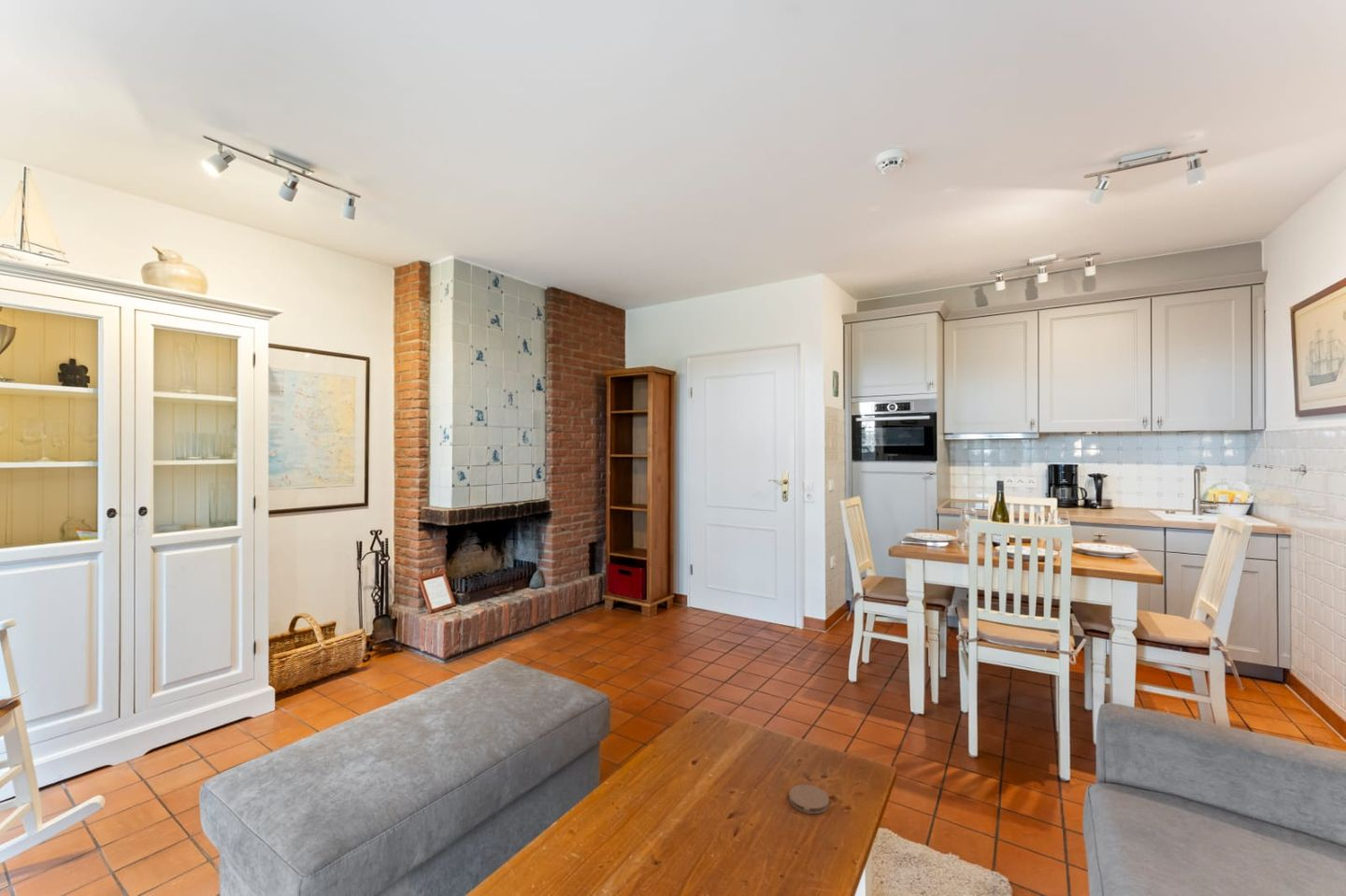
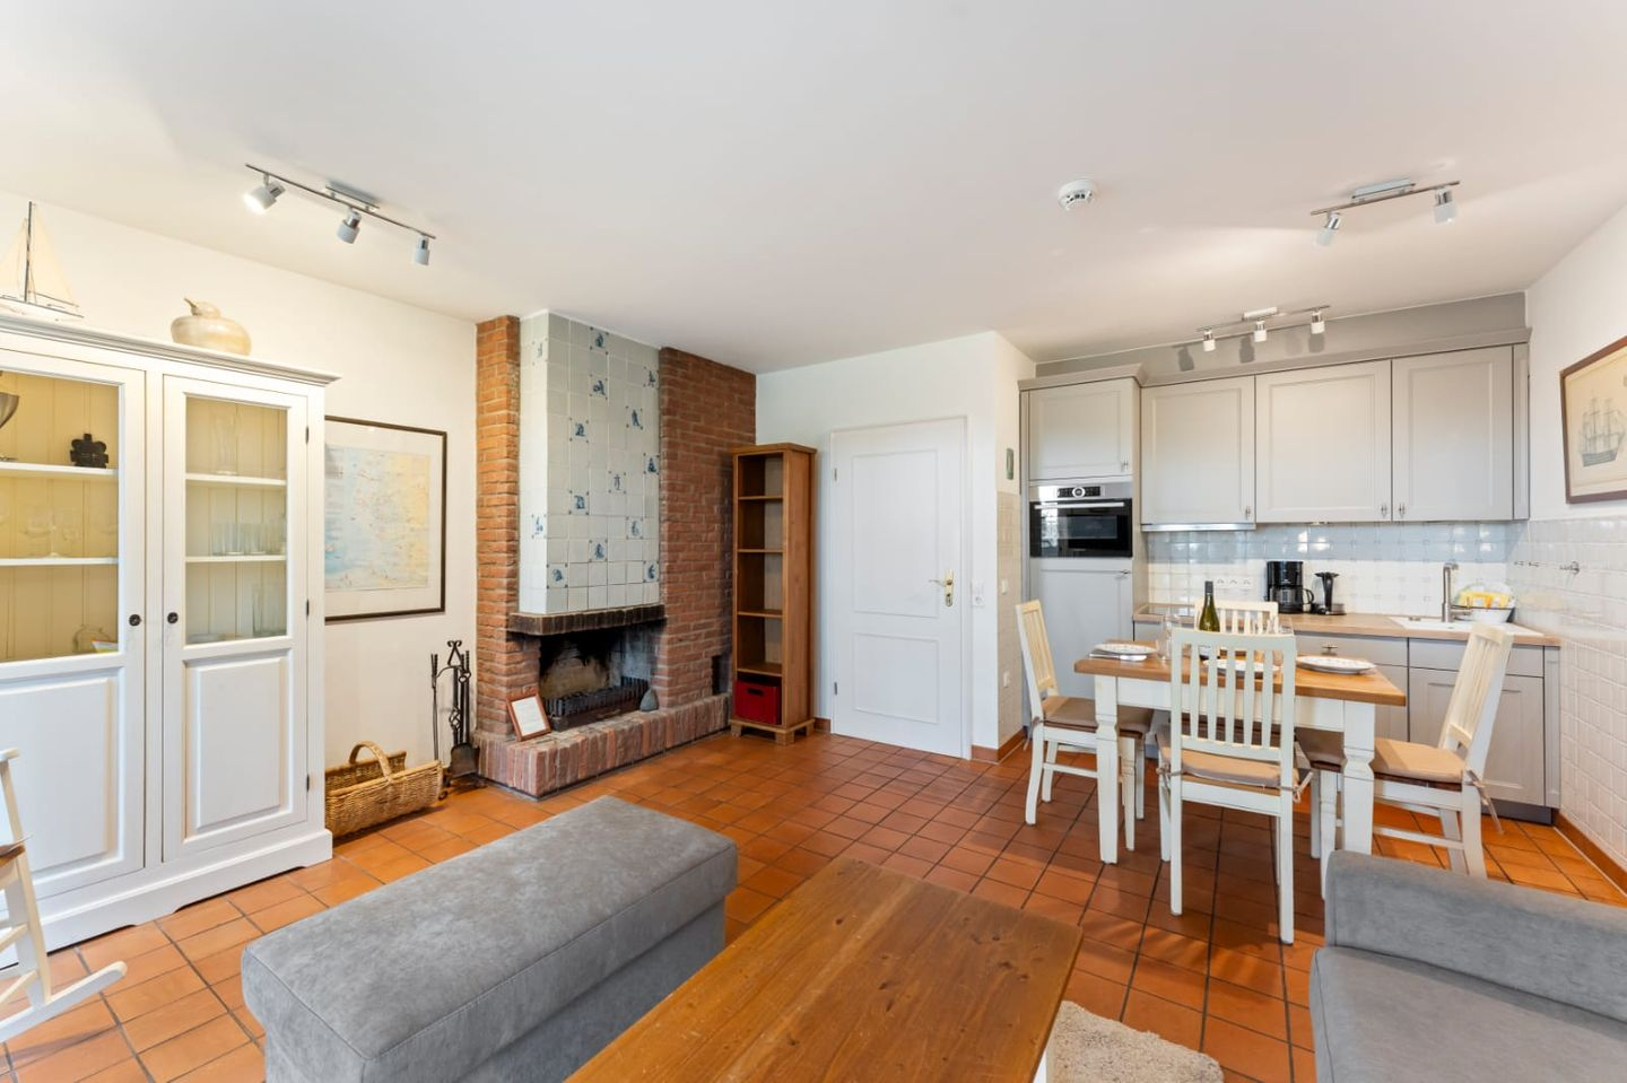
- coaster [788,784,830,815]
